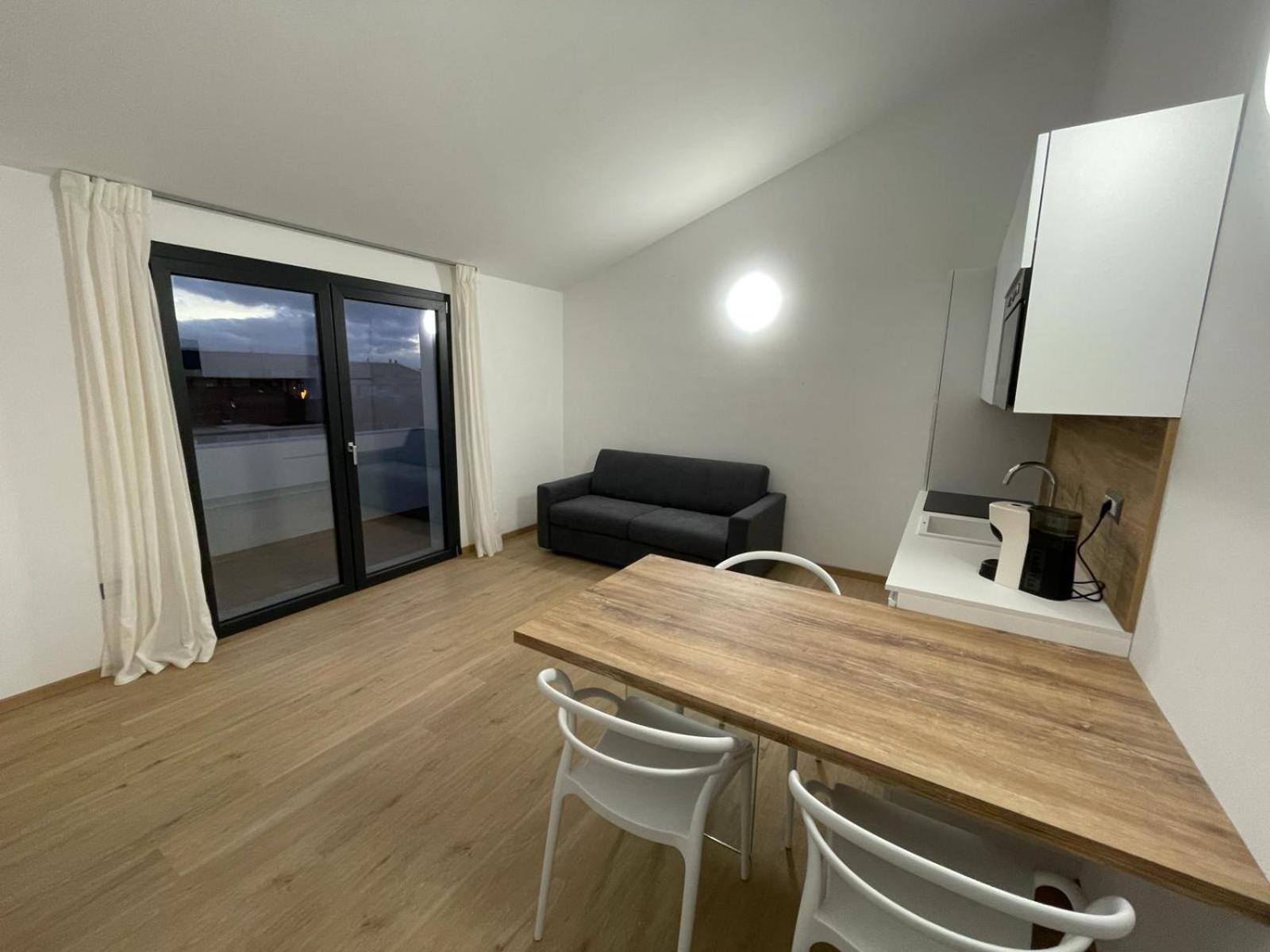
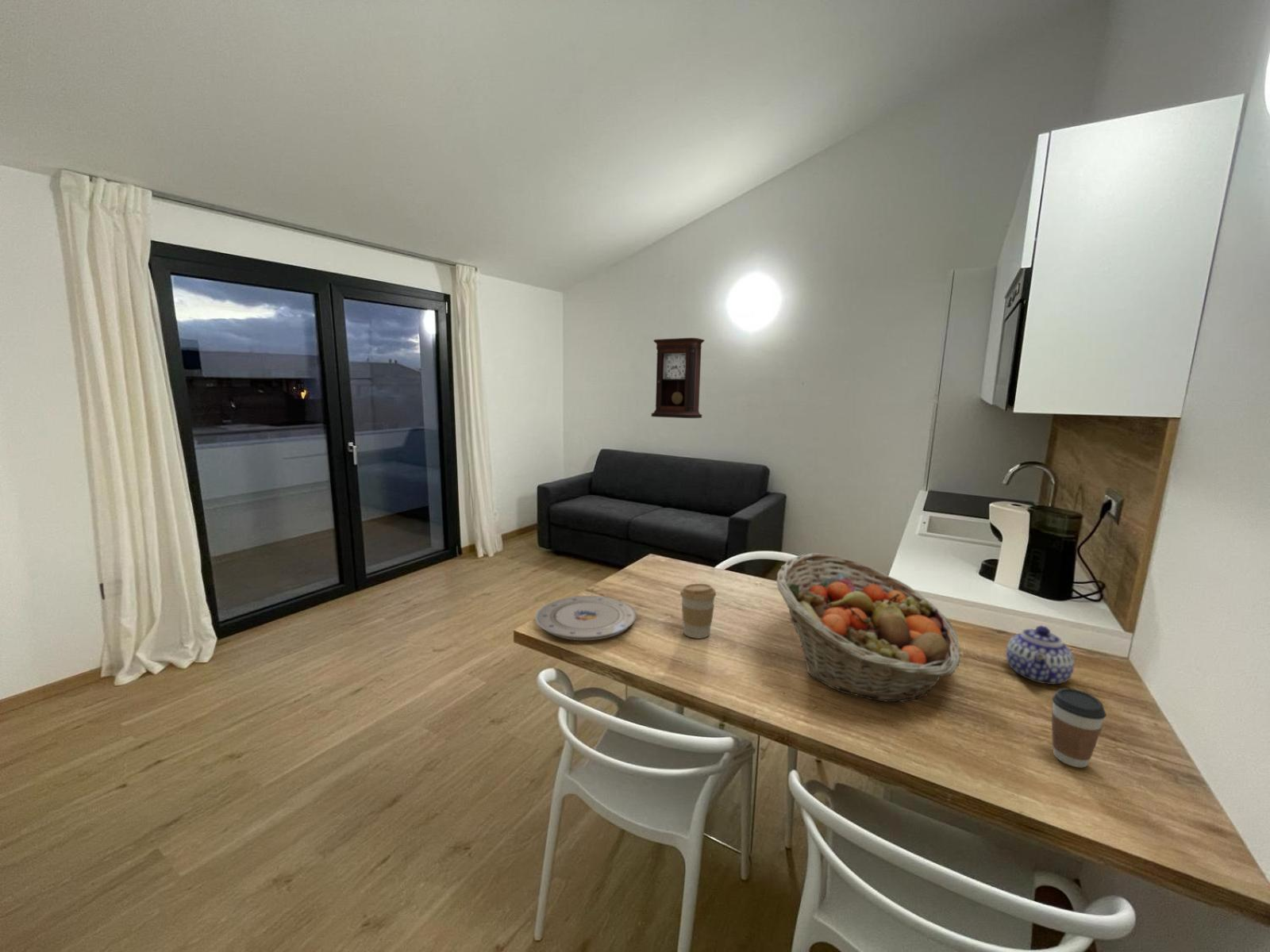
+ teapot [1006,625,1075,685]
+ coffee cup [679,583,717,639]
+ pendulum clock [650,337,706,419]
+ coffee cup [1051,688,1107,768]
+ fruit basket [775,552,960,703]
+ plate [534,595,637,641]
